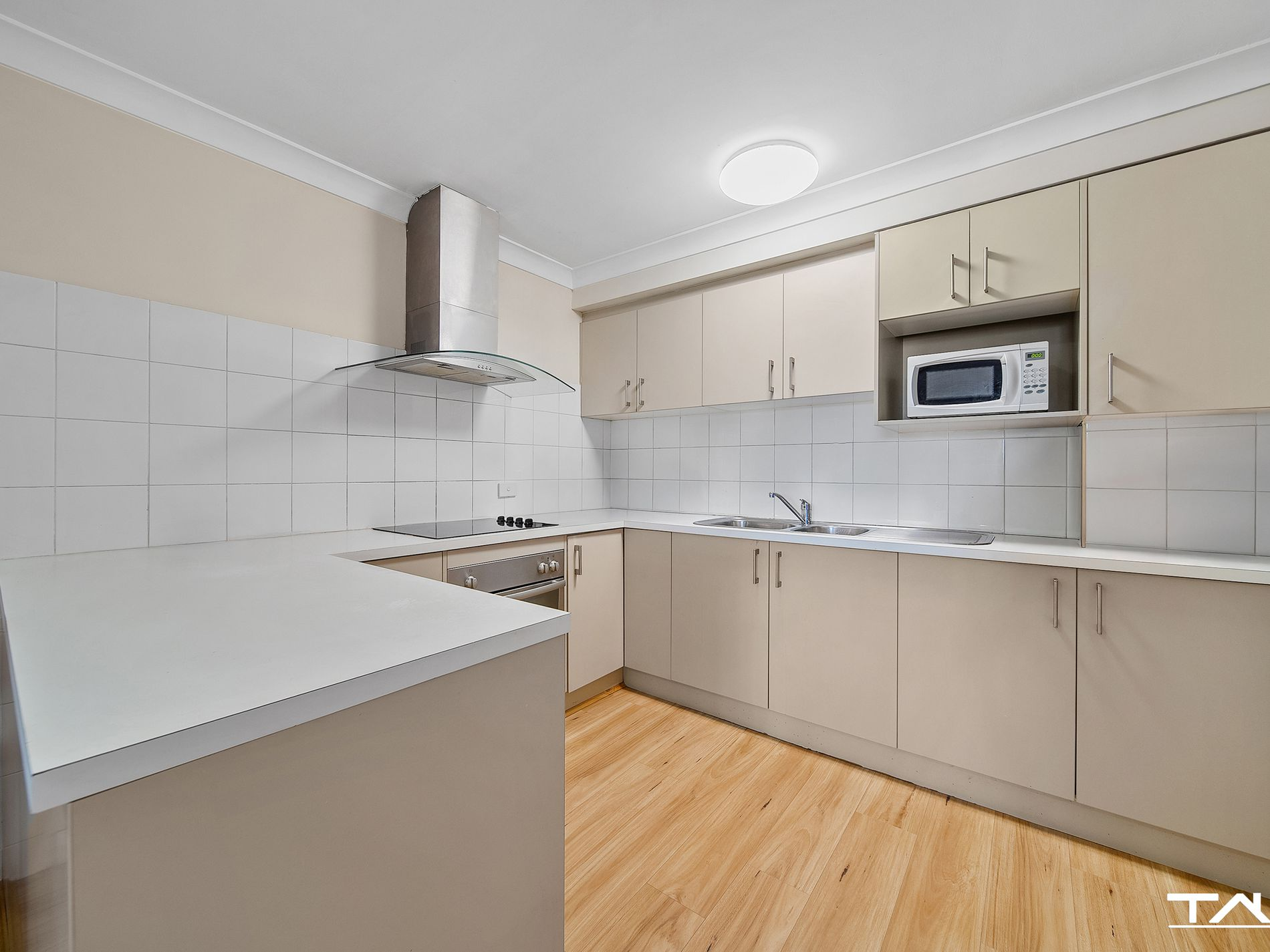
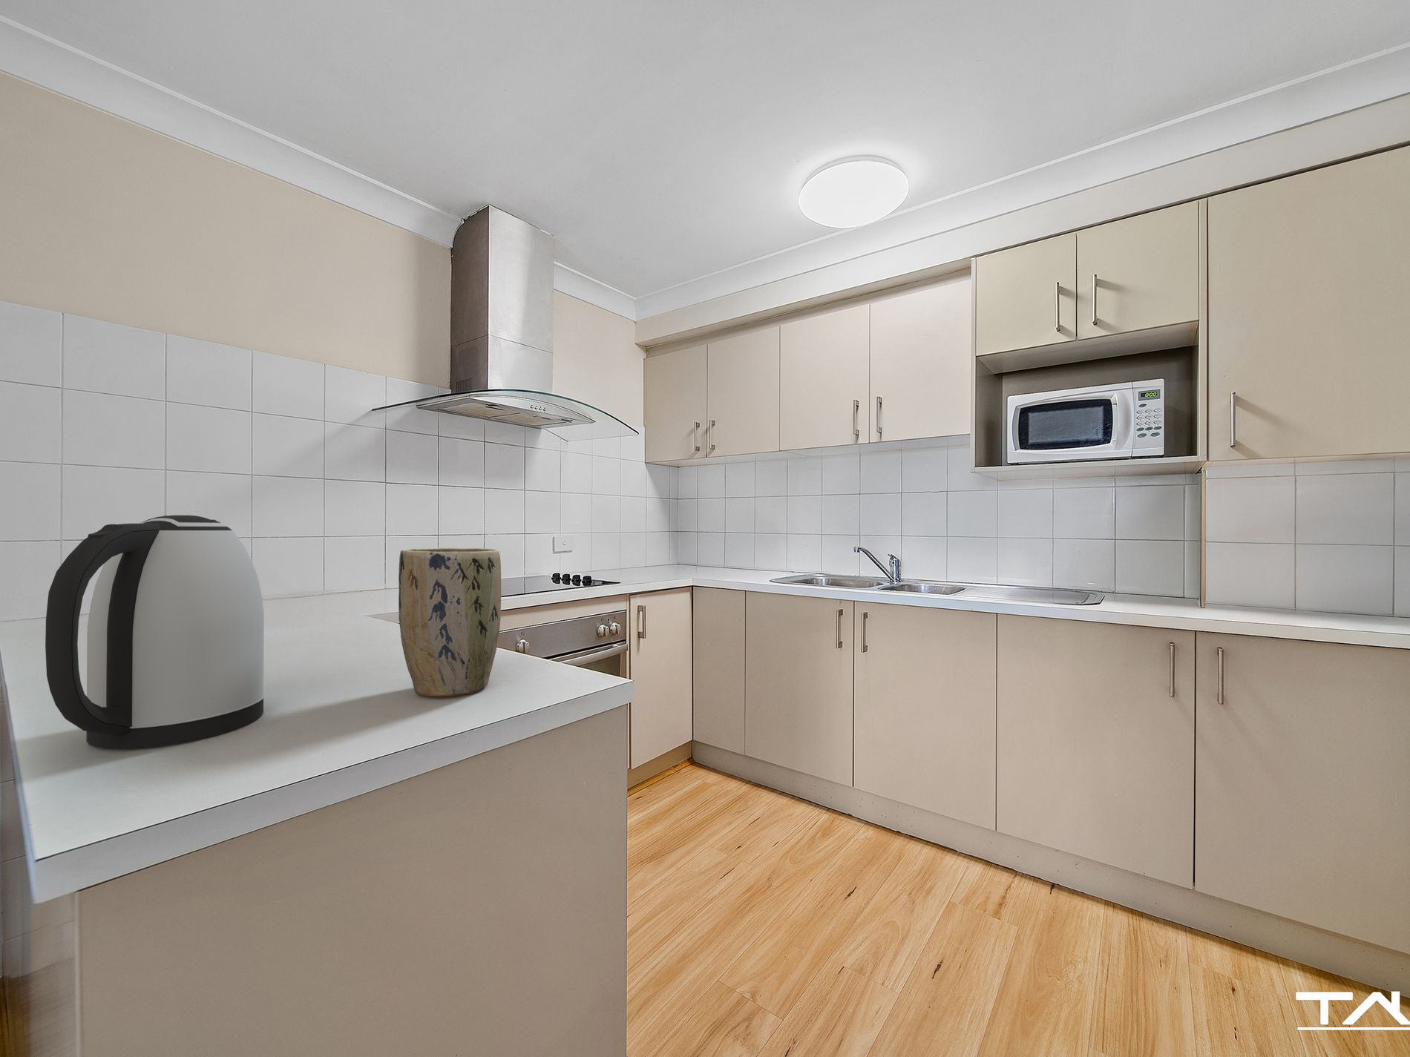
+ kettle [44,515,265,749]
+ plant pot [397,547,502,697]
